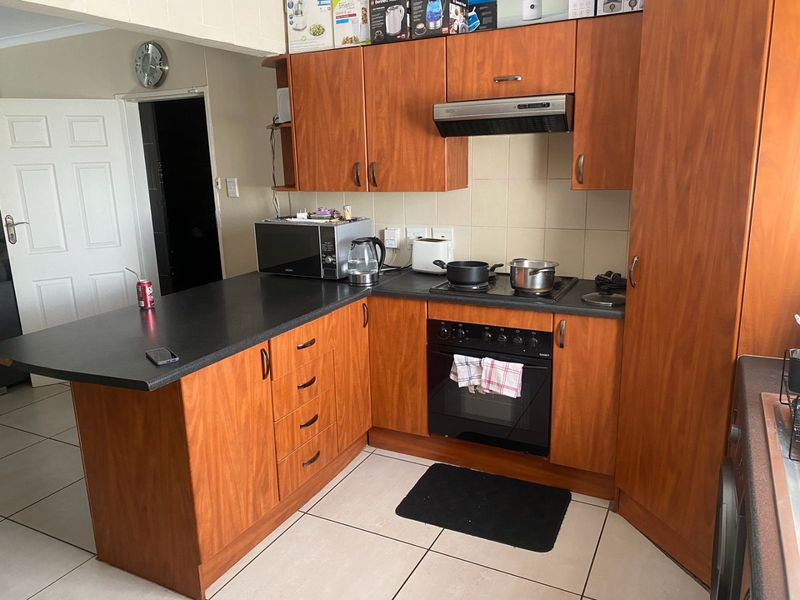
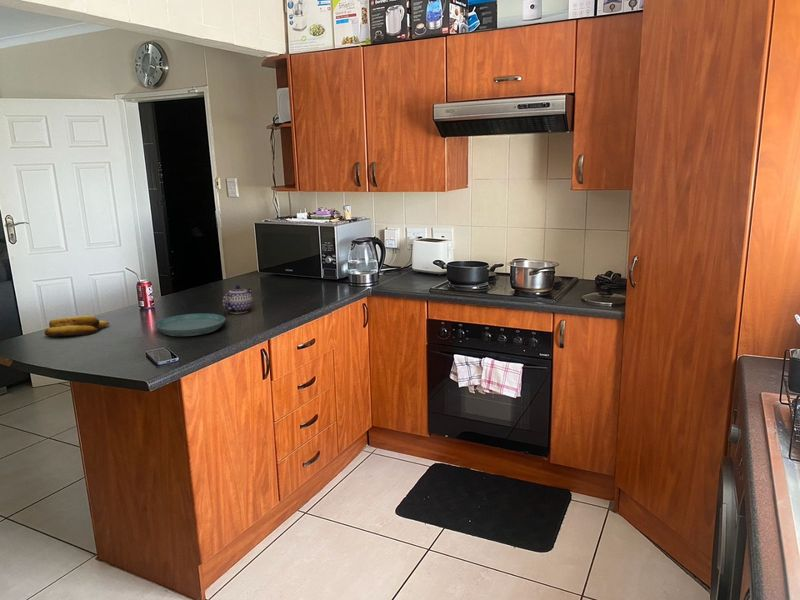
+ banana [43,314,110,338]
+ teapot [222,284,253,315]
+ saucer [154,313,226,337]
